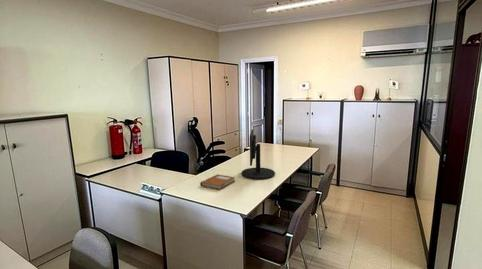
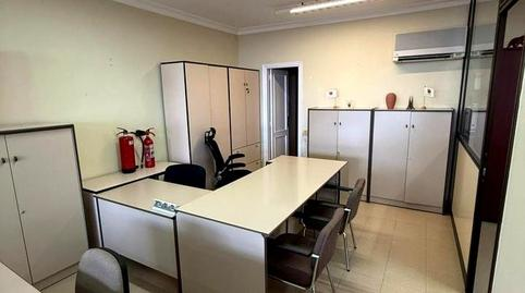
- computer monitor [240,129,276,180]
- notebook [199,173,236,191]
